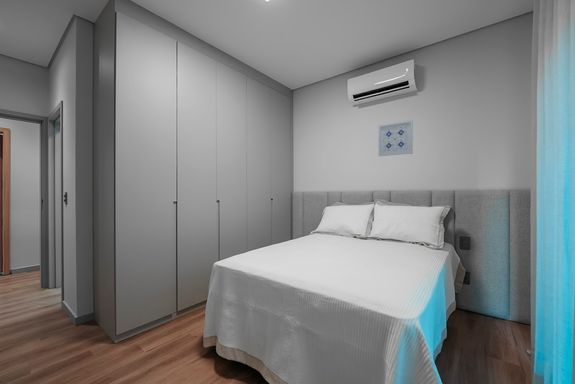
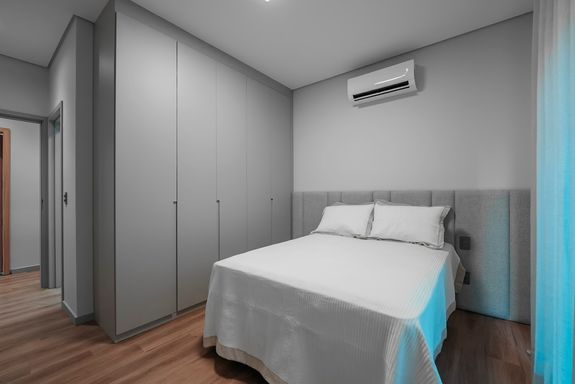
- wall art [377,119,414,157]
